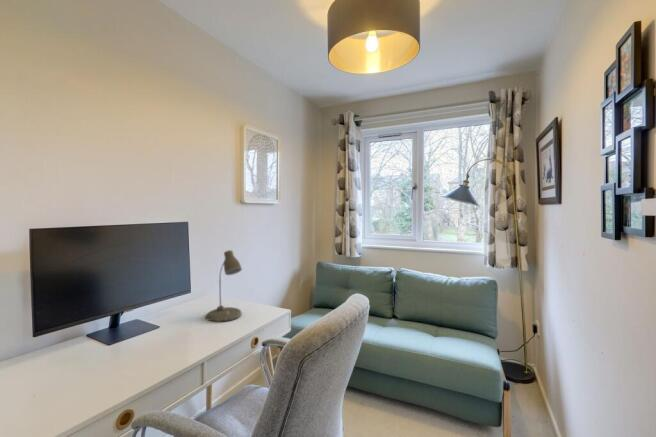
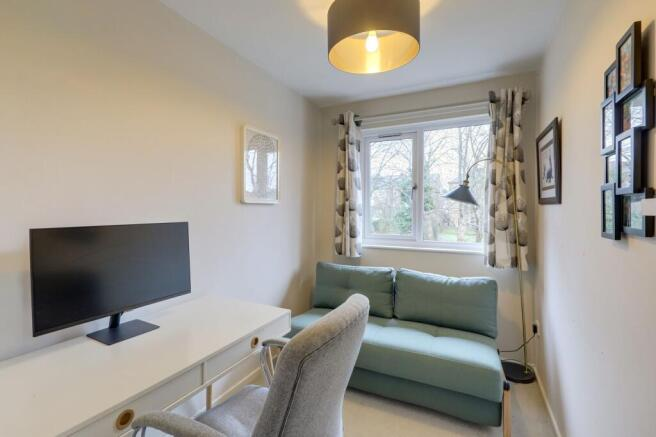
- desk lamp [205,249,243,323]
